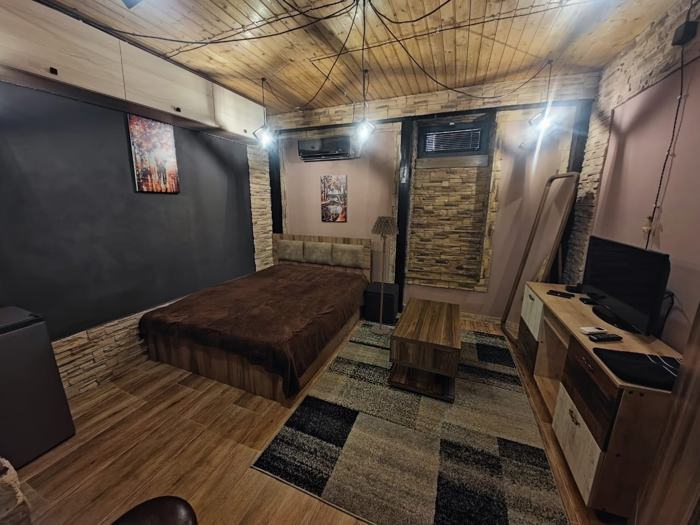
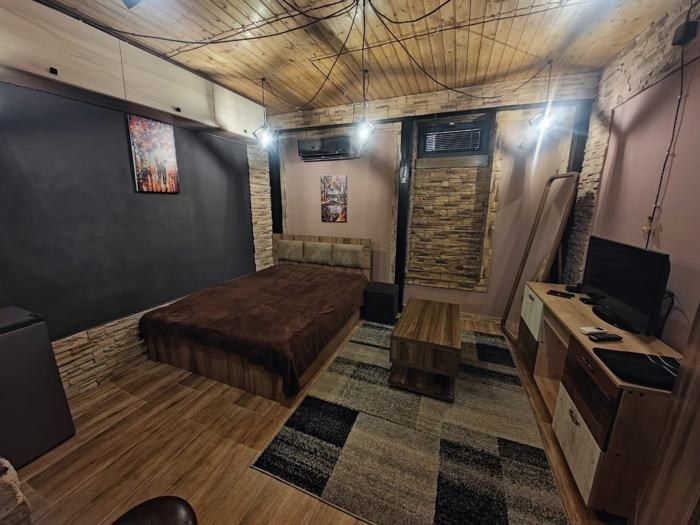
- floor lamp [369,215,400,336]
